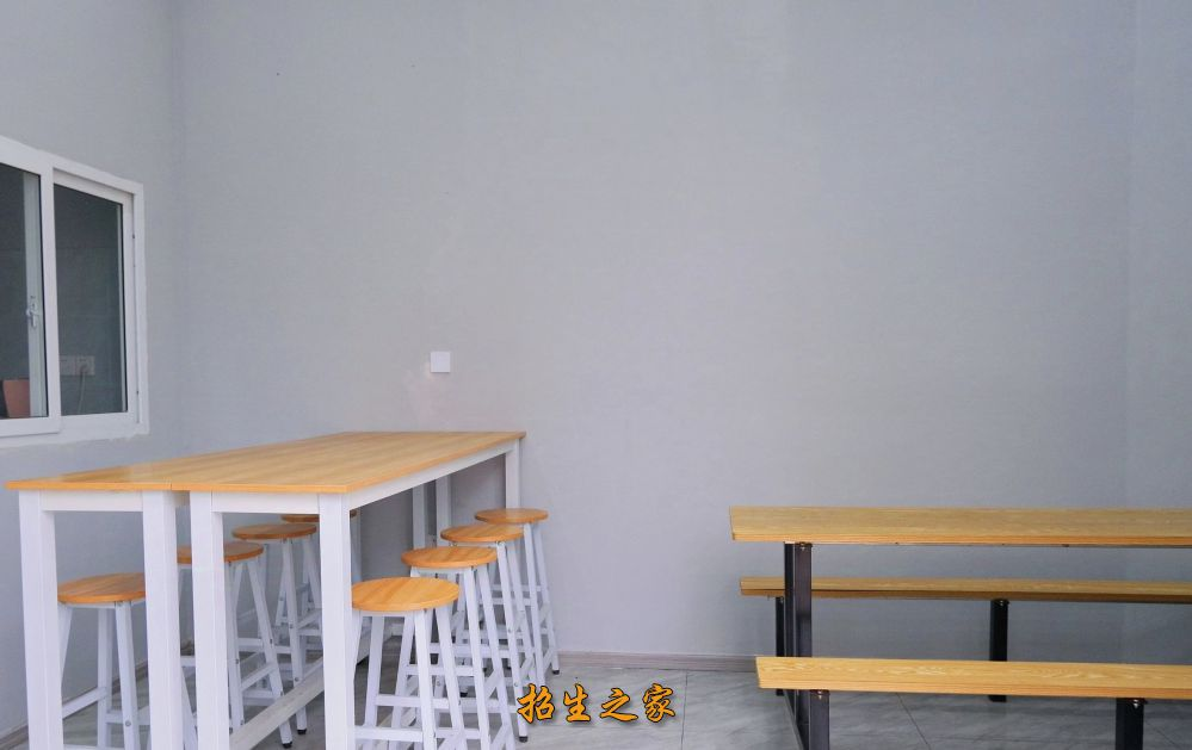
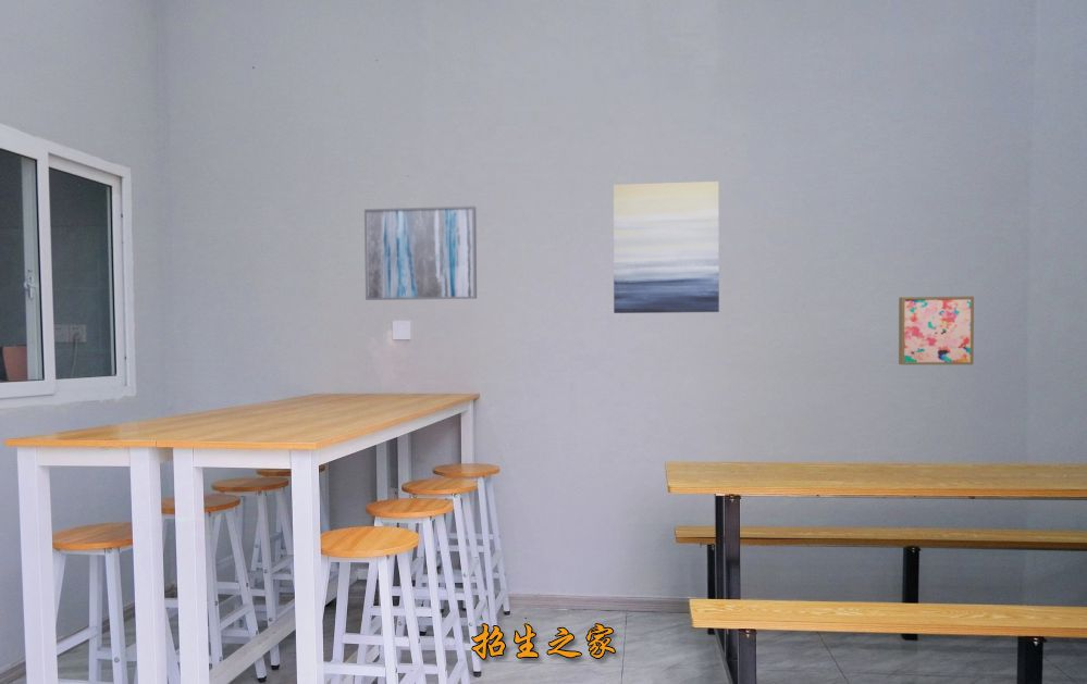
+ wall art [613,181,720,314]
+ wall art [363,206,478,301]
+ wall art [898,296,975,365]
